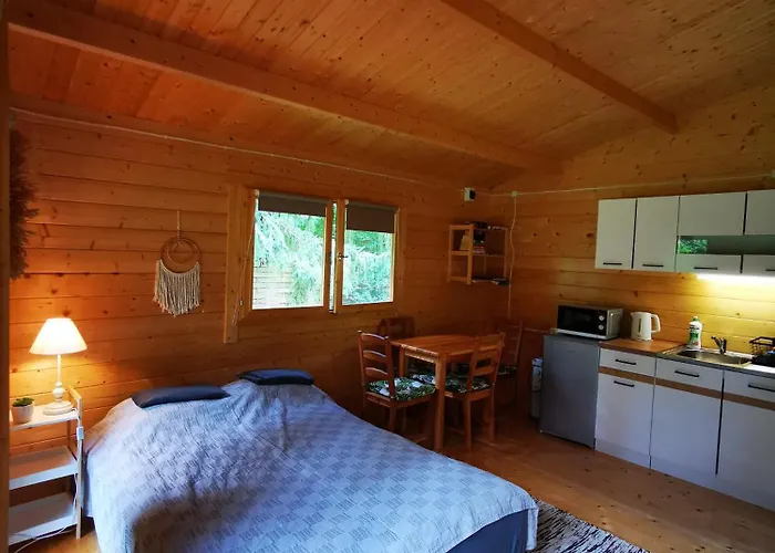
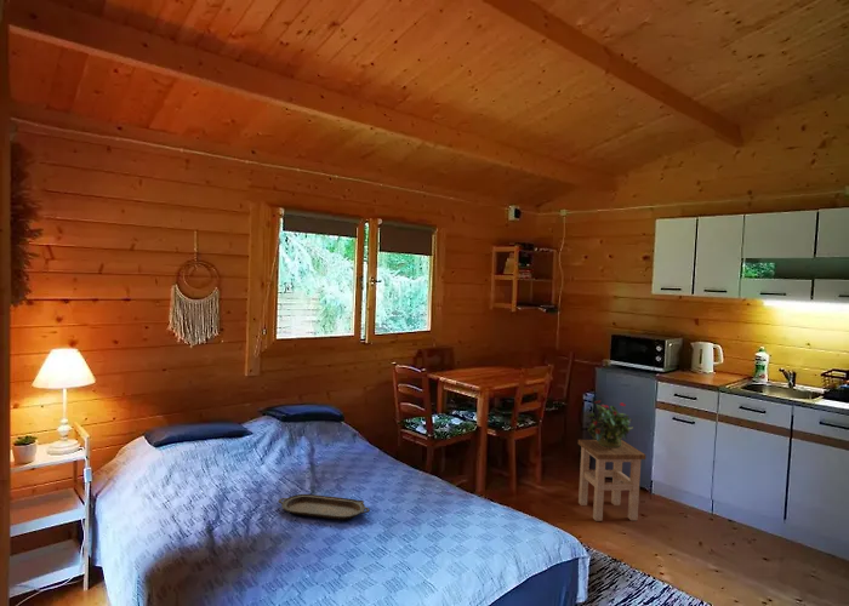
+ serving tray [277,493,371,521]
+ potted plant [585,399,636,447]
+ stool [577,439,646,522]
